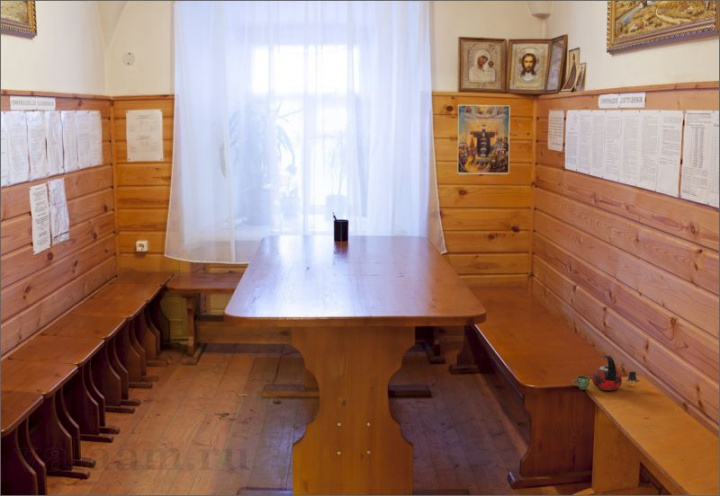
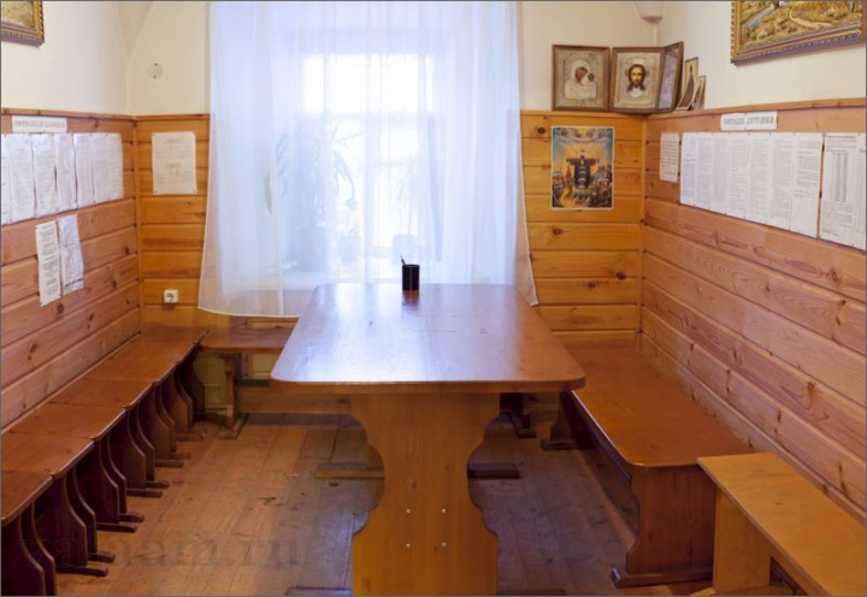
- kettle [571,355,641,392]
